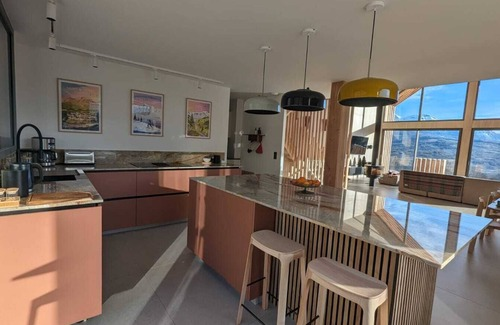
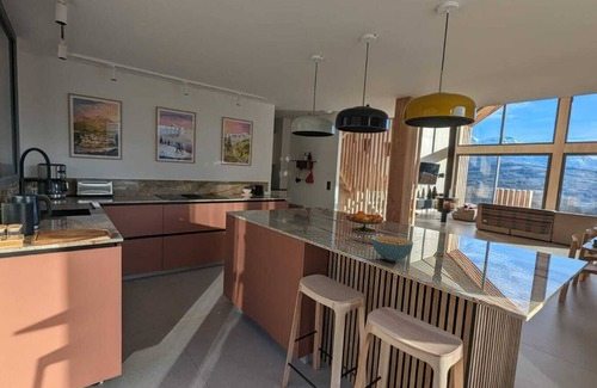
+ cereal bowl [371,235,414,263]
